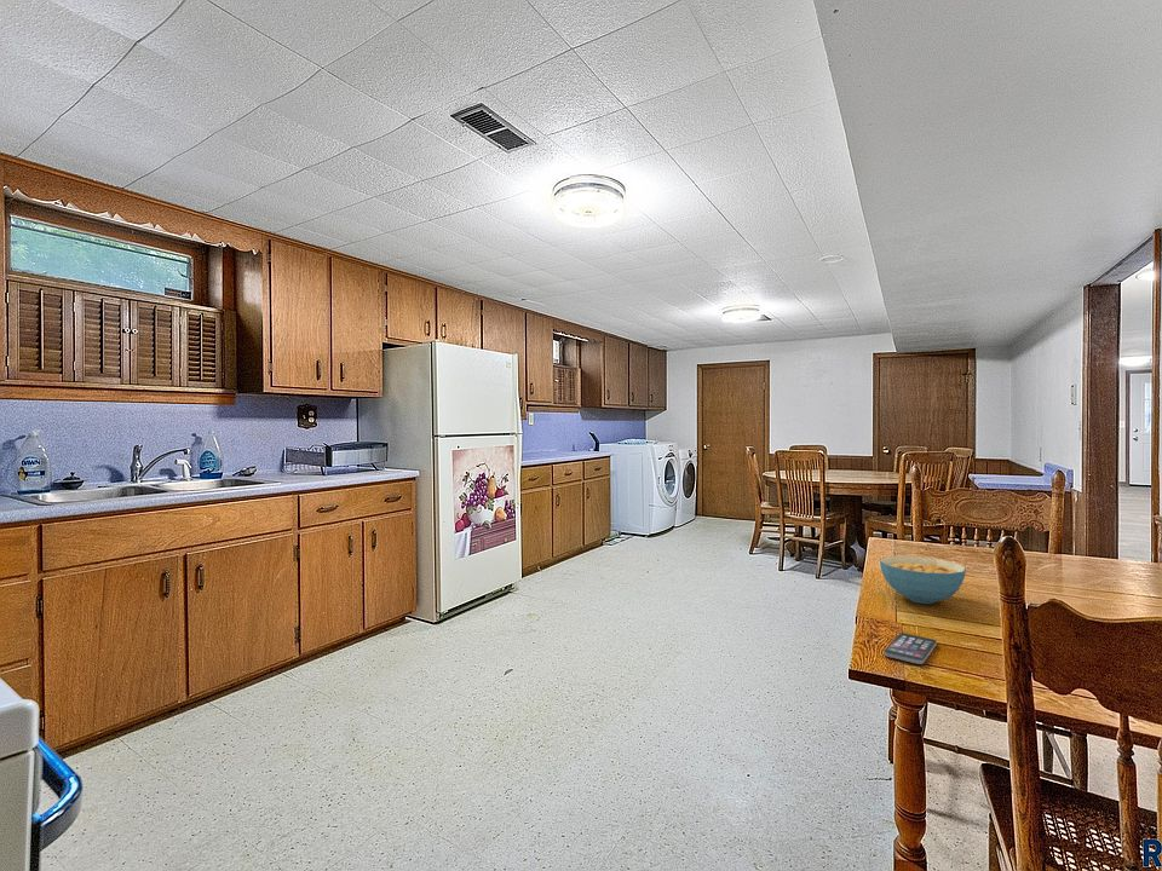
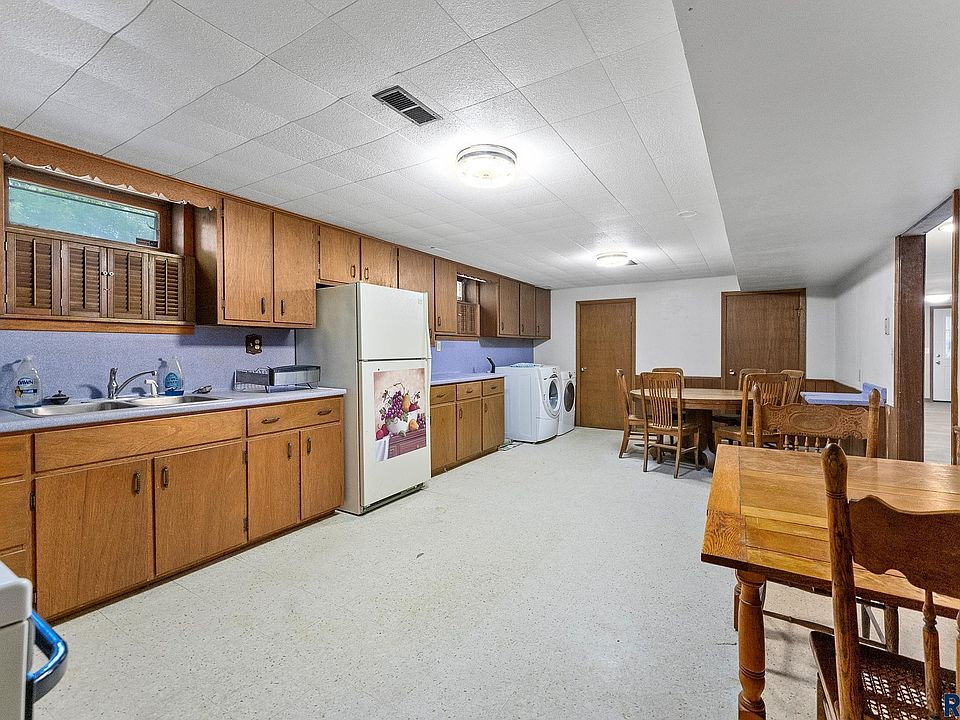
- smartphone [882,631,938,665]
- cereal bowl [879,555,967,605]
